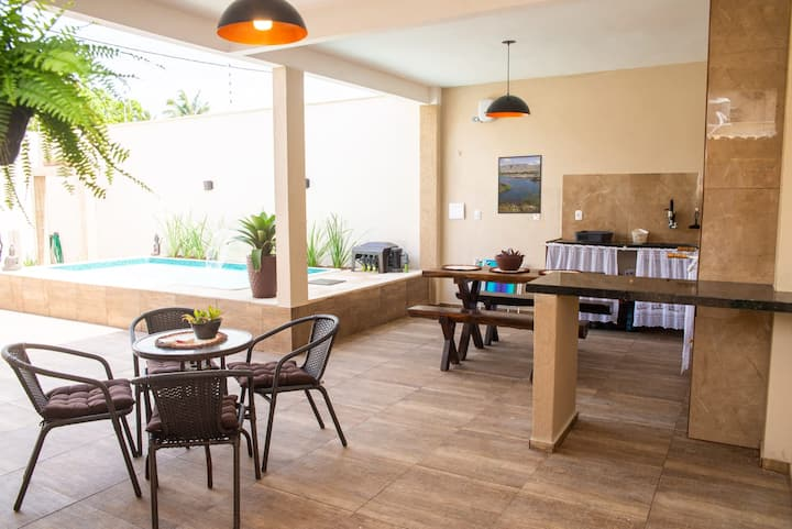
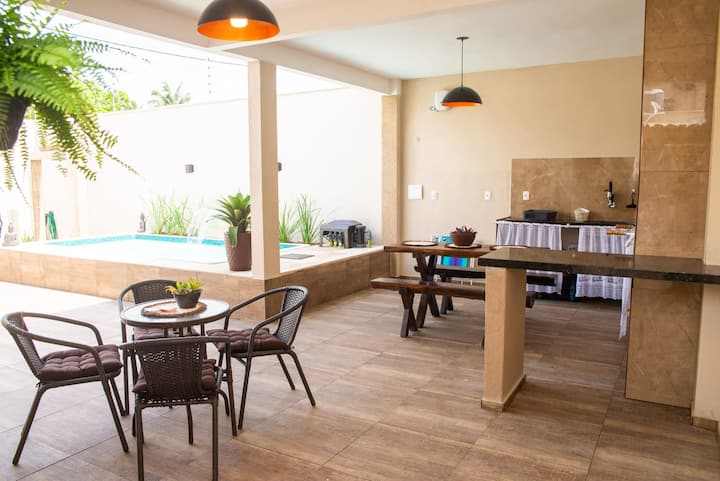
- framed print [497,154,543,214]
